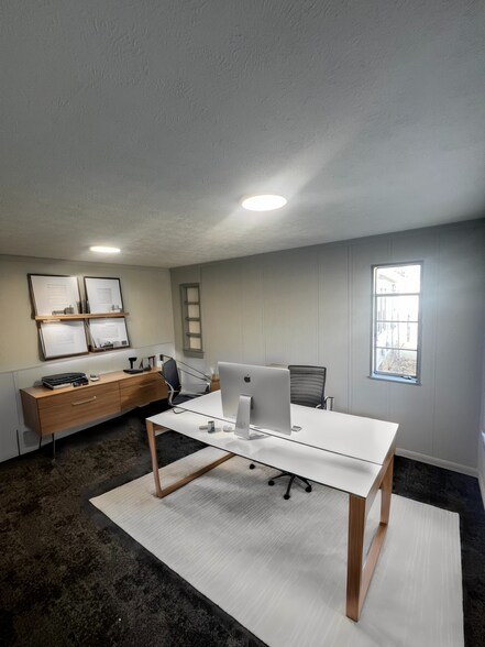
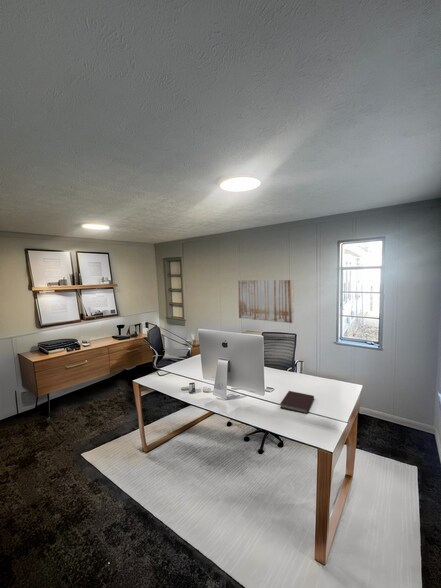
+ wall art [237,279,295,324]
+ notebook [279,390,315,415]
